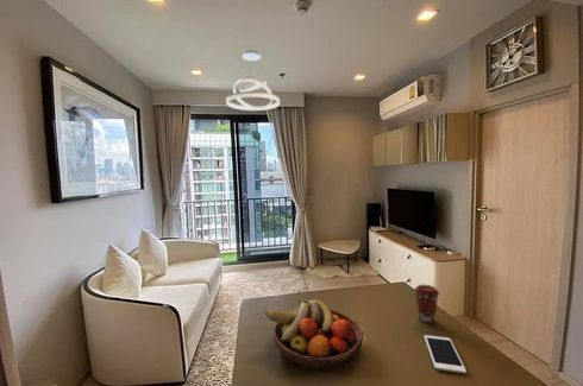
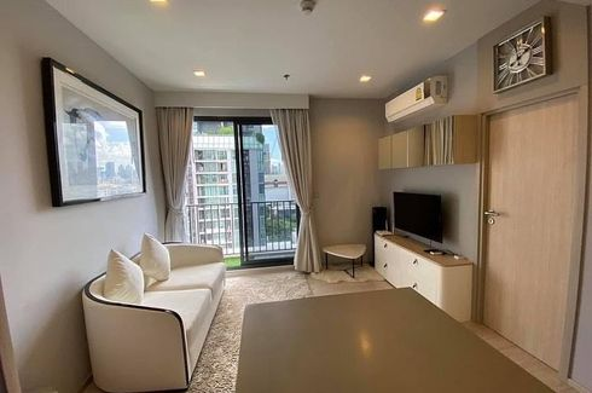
- coffee cup [413,284,440,324]
- pendant light [225,49,281,112]
- cell phone [424,334,468,374]
- fruit bowl [264,297,364,369]
